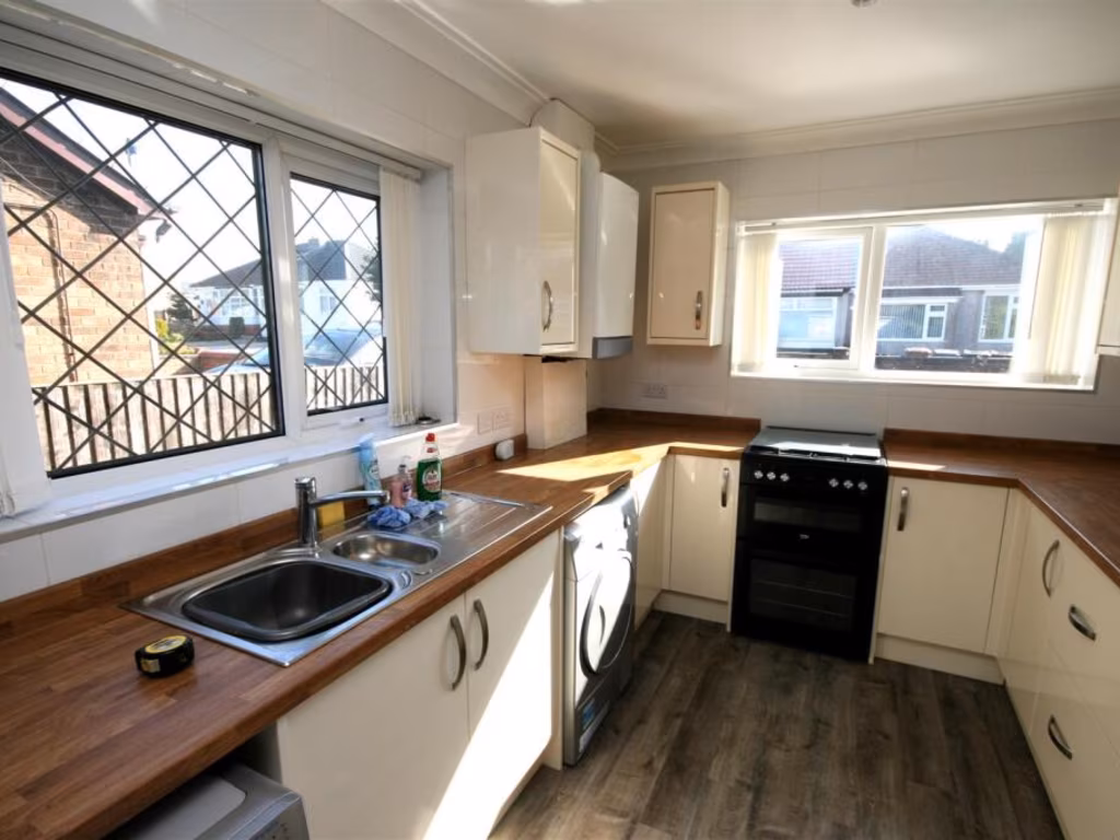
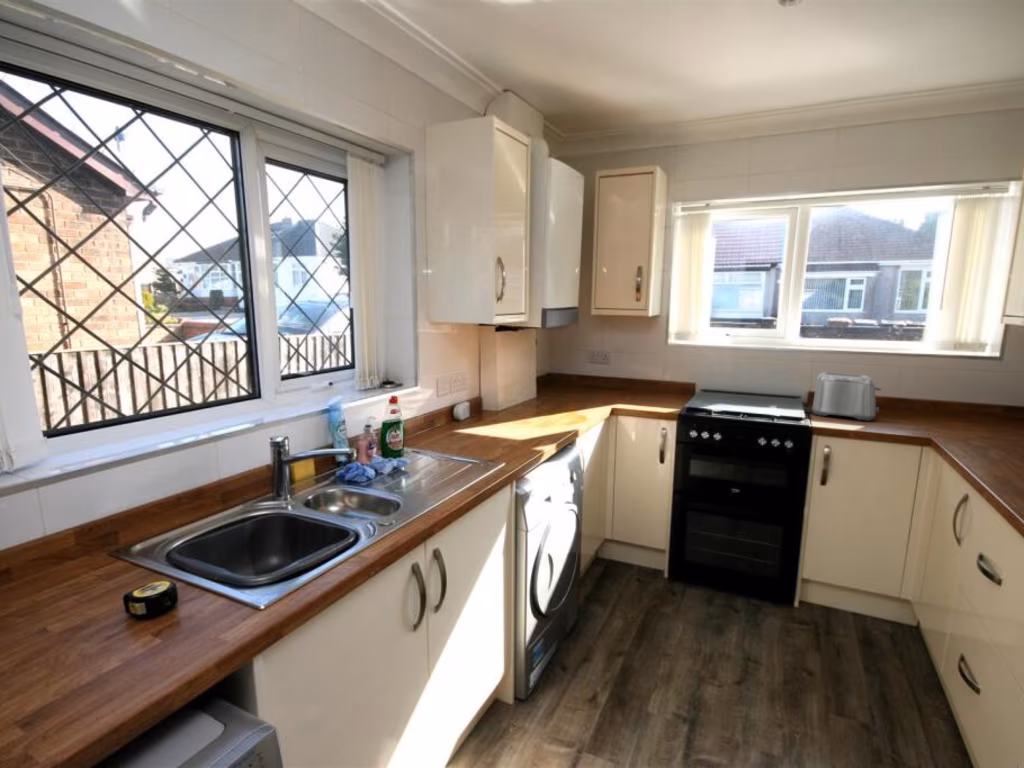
+ toaster [802,371,883,422]
